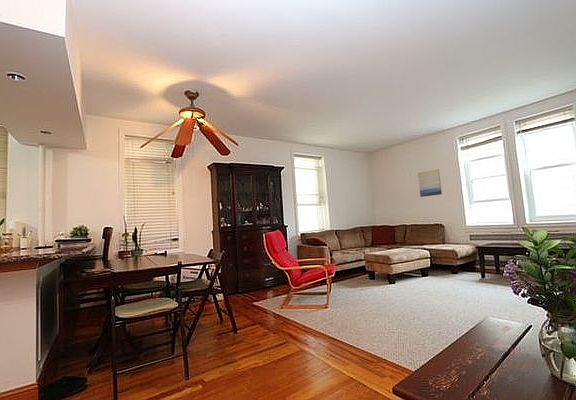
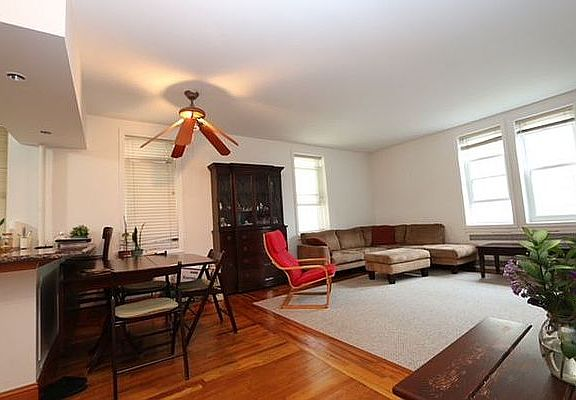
- wall art [417,168,443,198]
